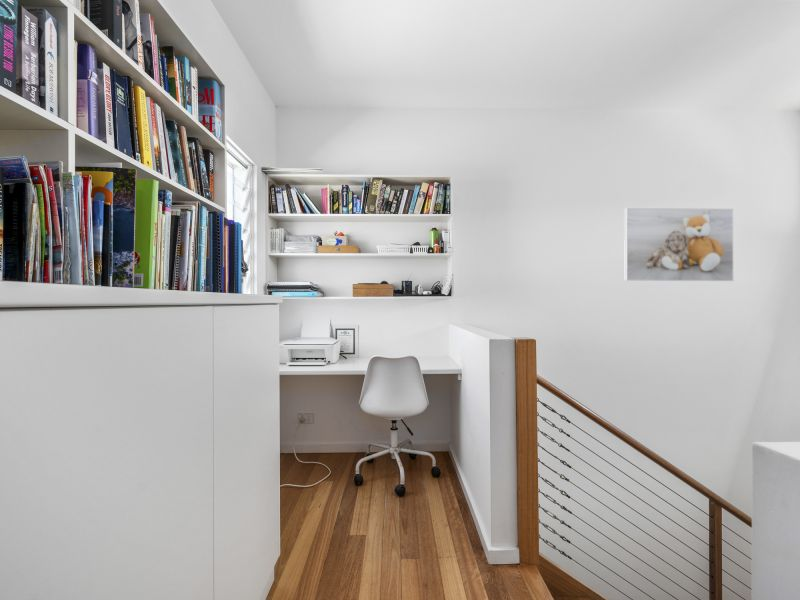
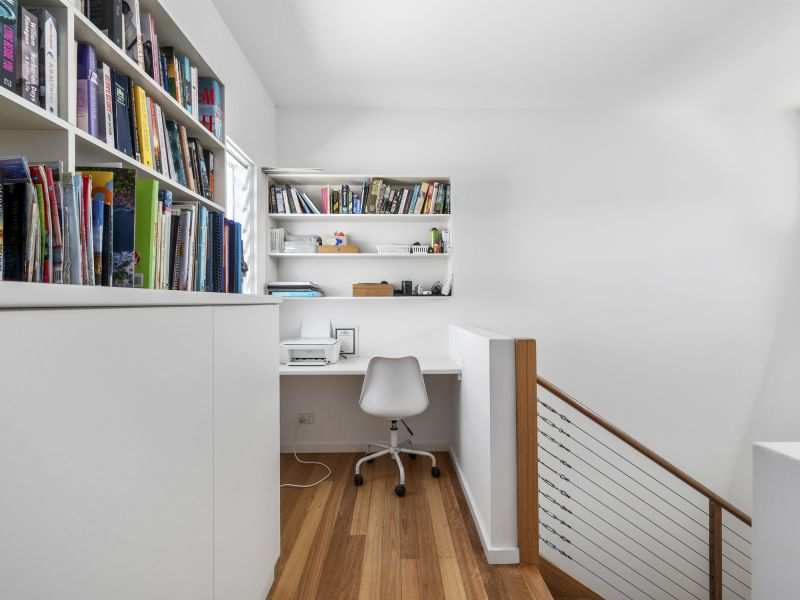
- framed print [623,207,734,282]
